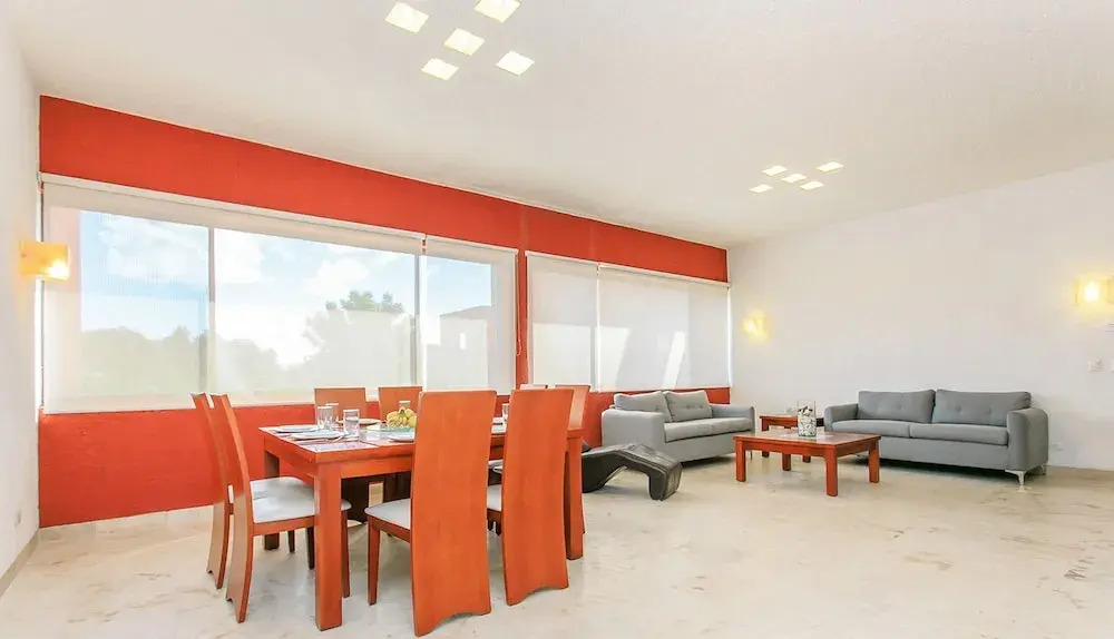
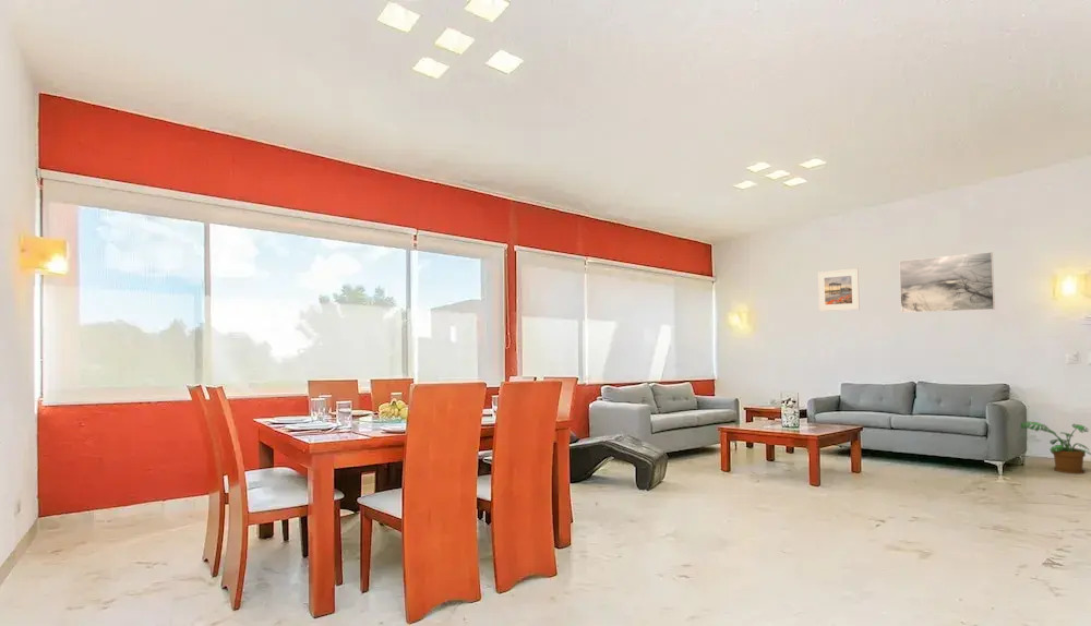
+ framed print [898,251,996,314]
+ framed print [817,267,861,312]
+ potted plant [1019,420,1091,474]
